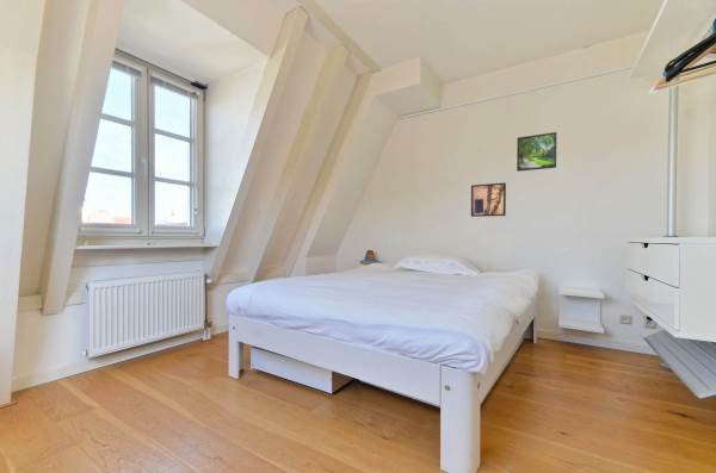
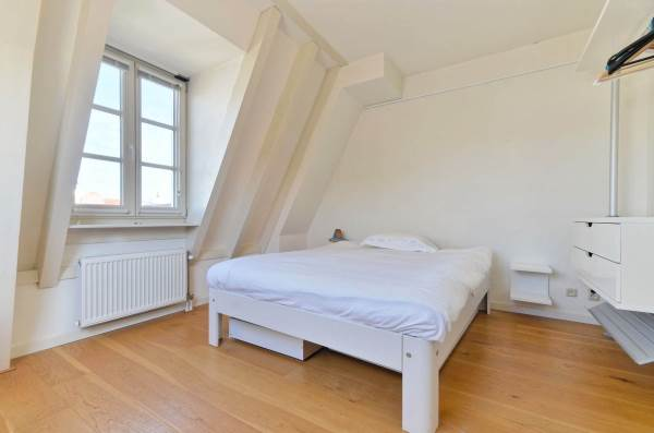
- wall art [470,182,507,218]
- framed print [516,131,557,173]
